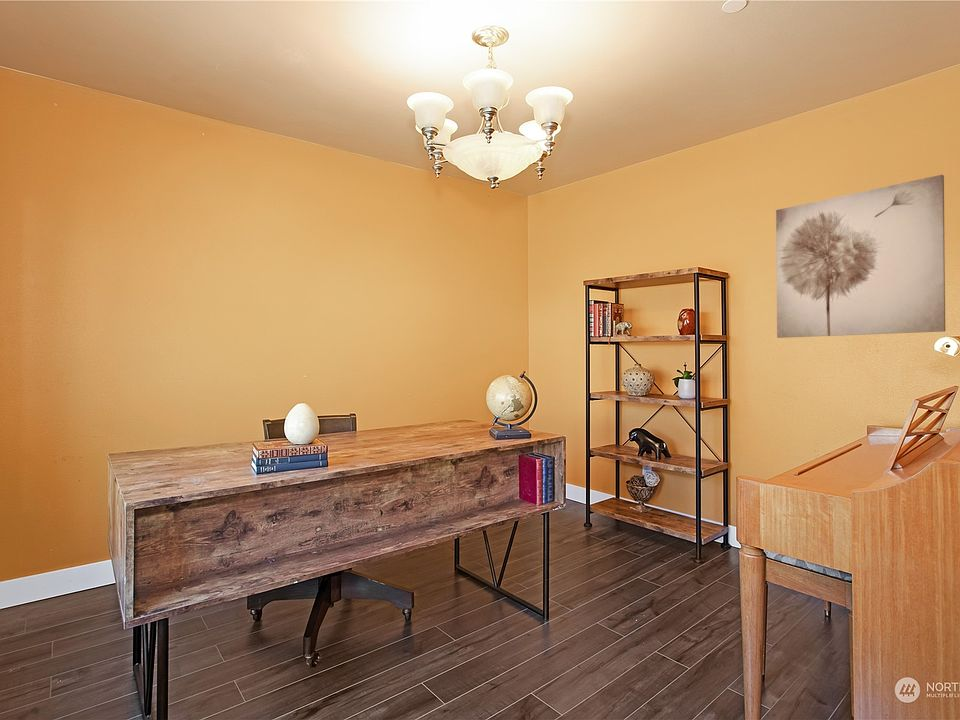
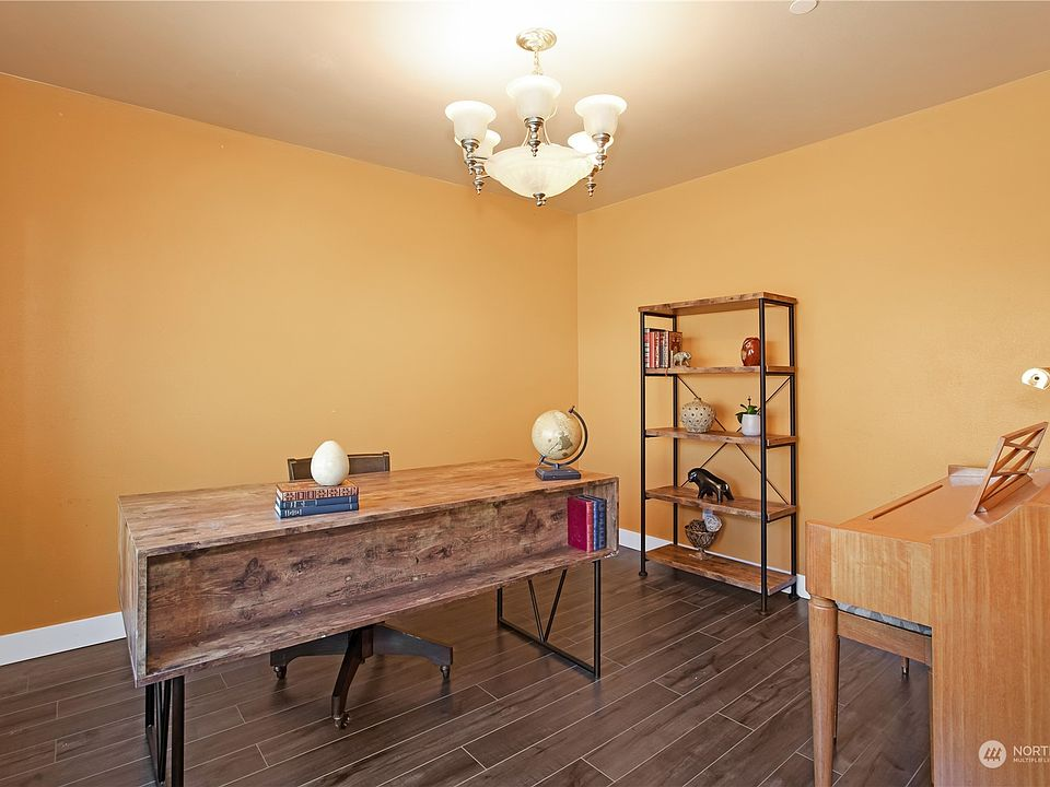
- wall art [775,174,946,339]
